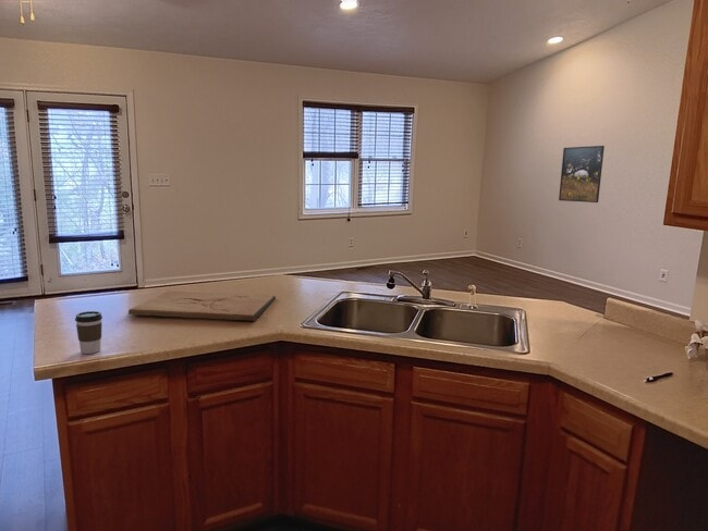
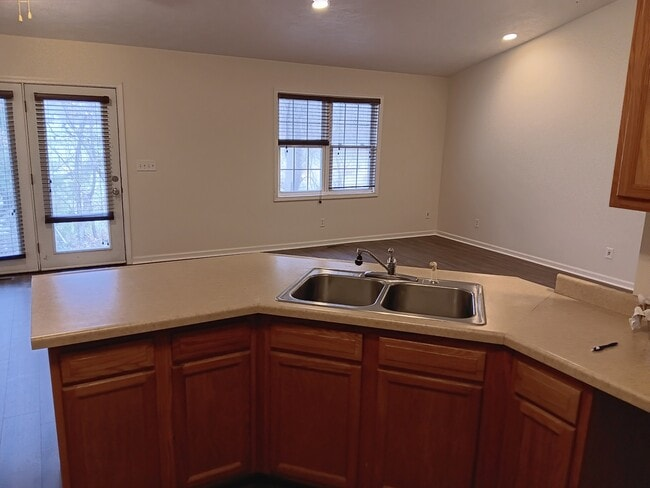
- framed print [558,145,606,203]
- cutting board [127,289,277,322]
- coffee cup [74,310,103,355]
